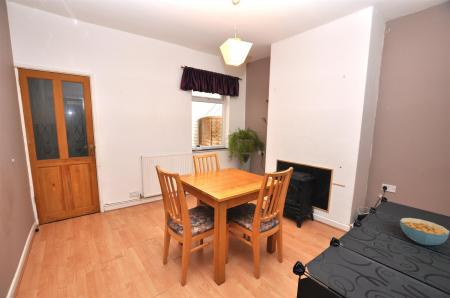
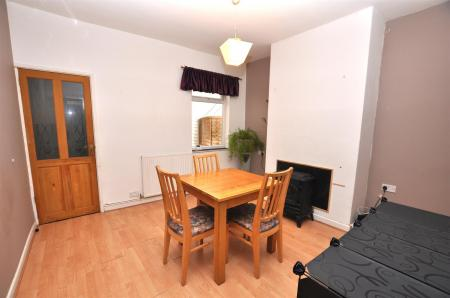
- cereal bowl [399,217,450,246]
